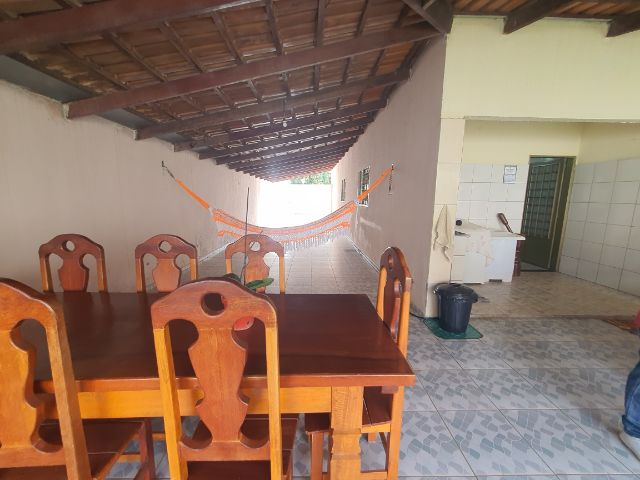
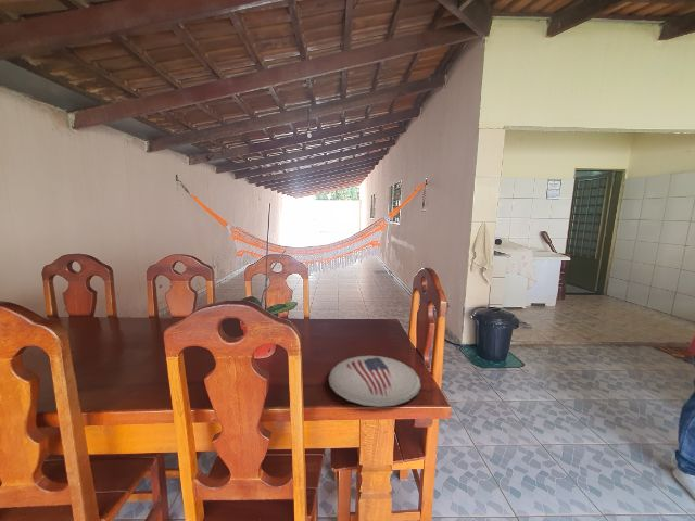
+ plate [327,355,422,408]
